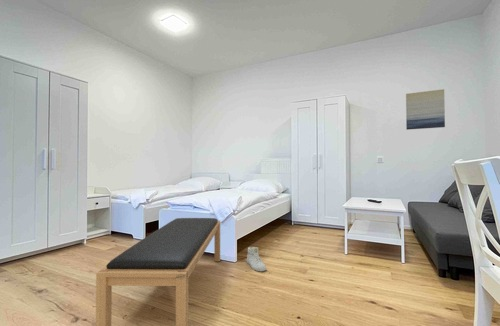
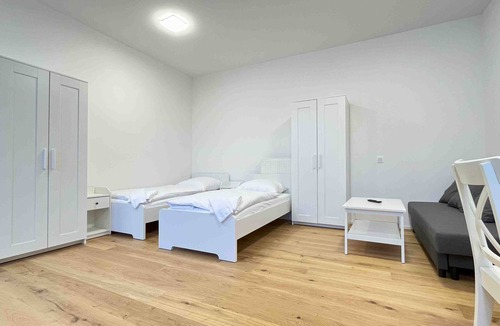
- bench [95,217,221,326]
- sneaker [246,246,267,272]
- wall art [405,88,446,131]
